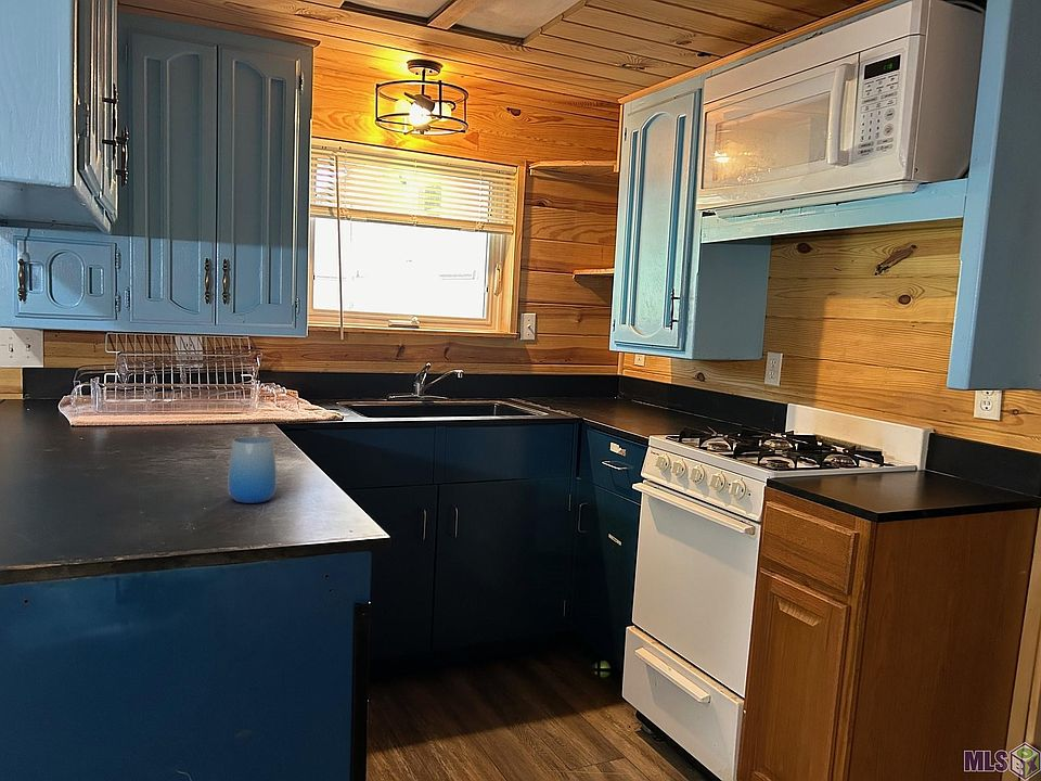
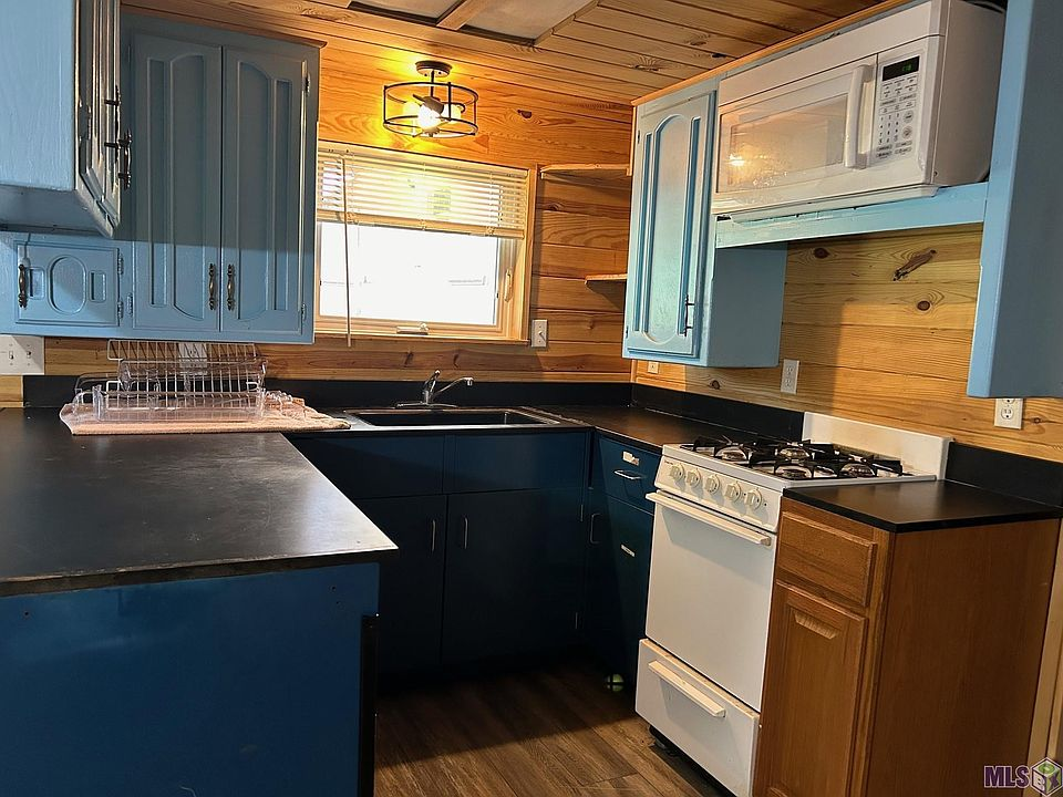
- cup [227,436,278,504]
